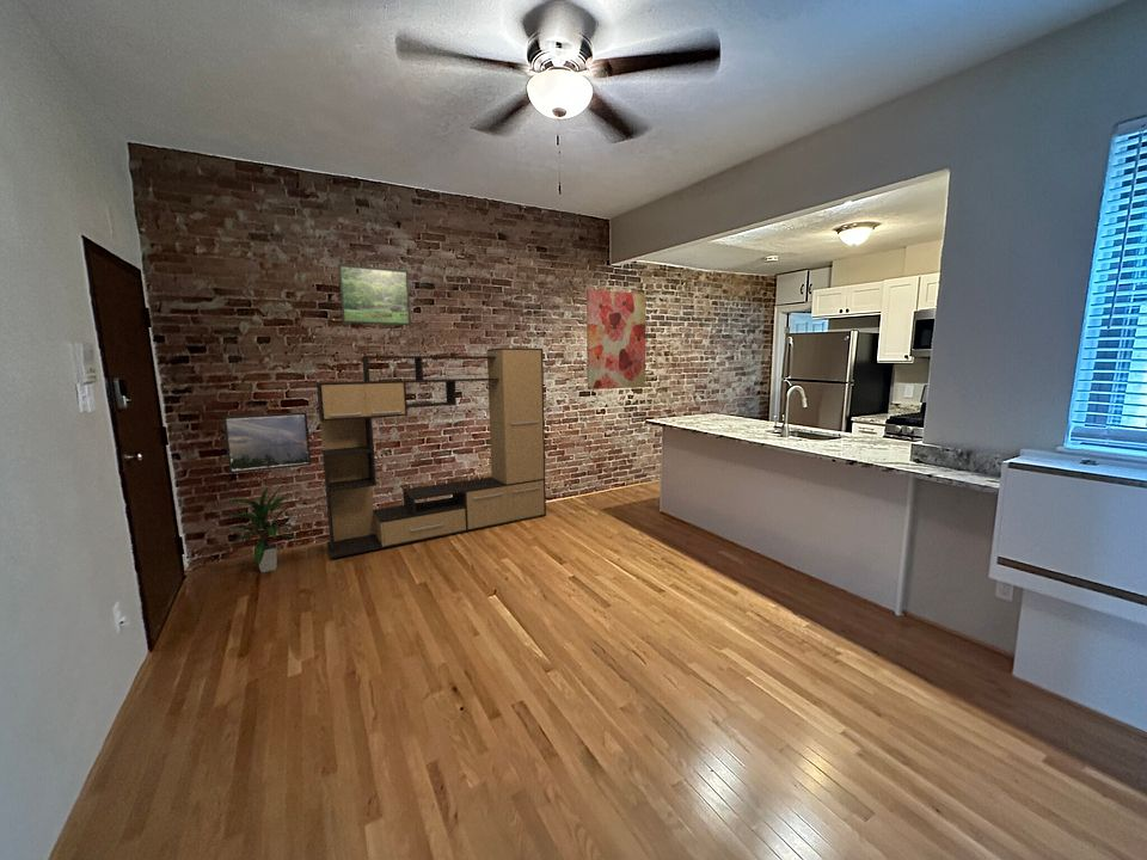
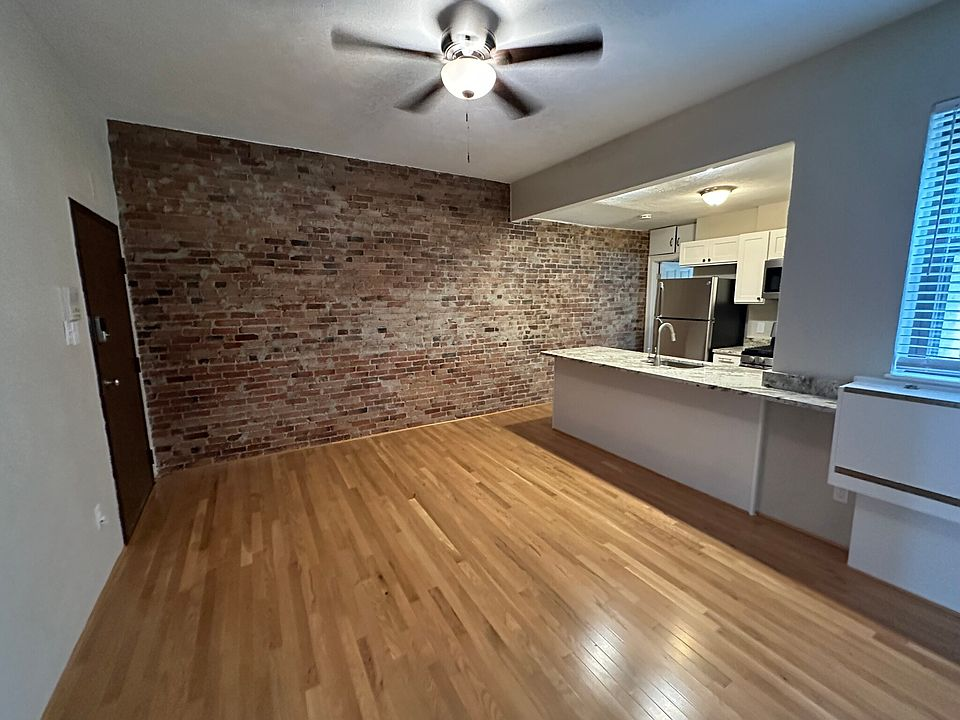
- media console [315,346,547,560]
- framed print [337,263,412,326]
- indoor plant [221,484,299,573]
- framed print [222,411,312,474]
- wall art [585,288,648,391]
